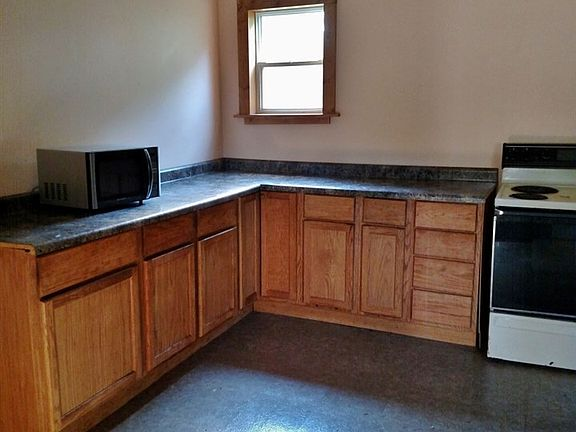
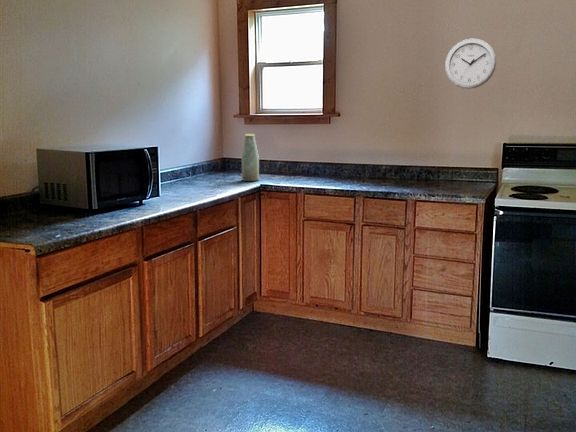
+ bottle [241,133,260,182]
+ wall clock [444,38,497,90]
